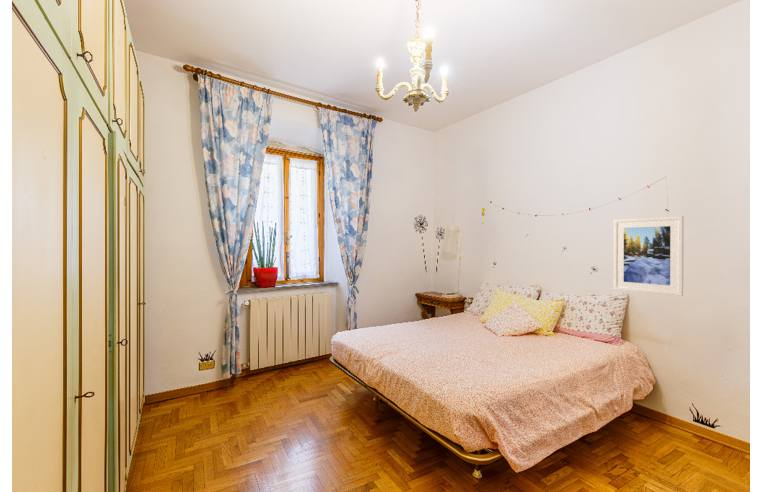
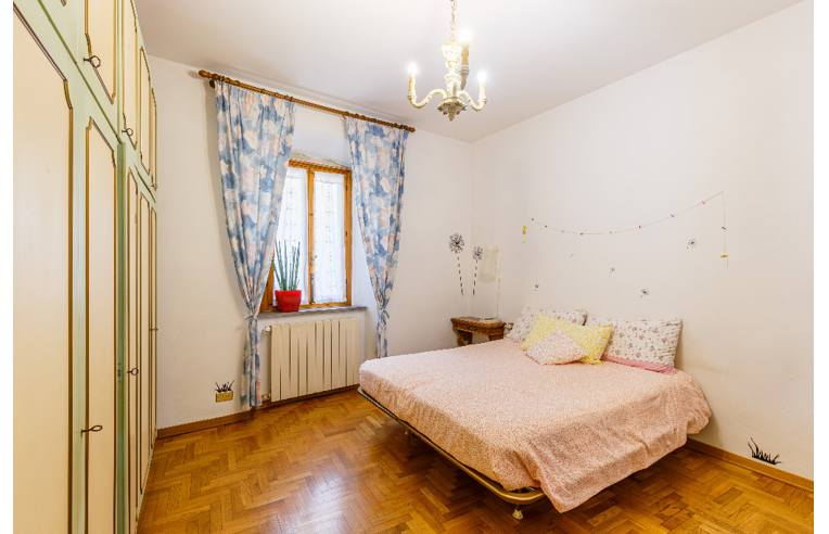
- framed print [613,215,685,297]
